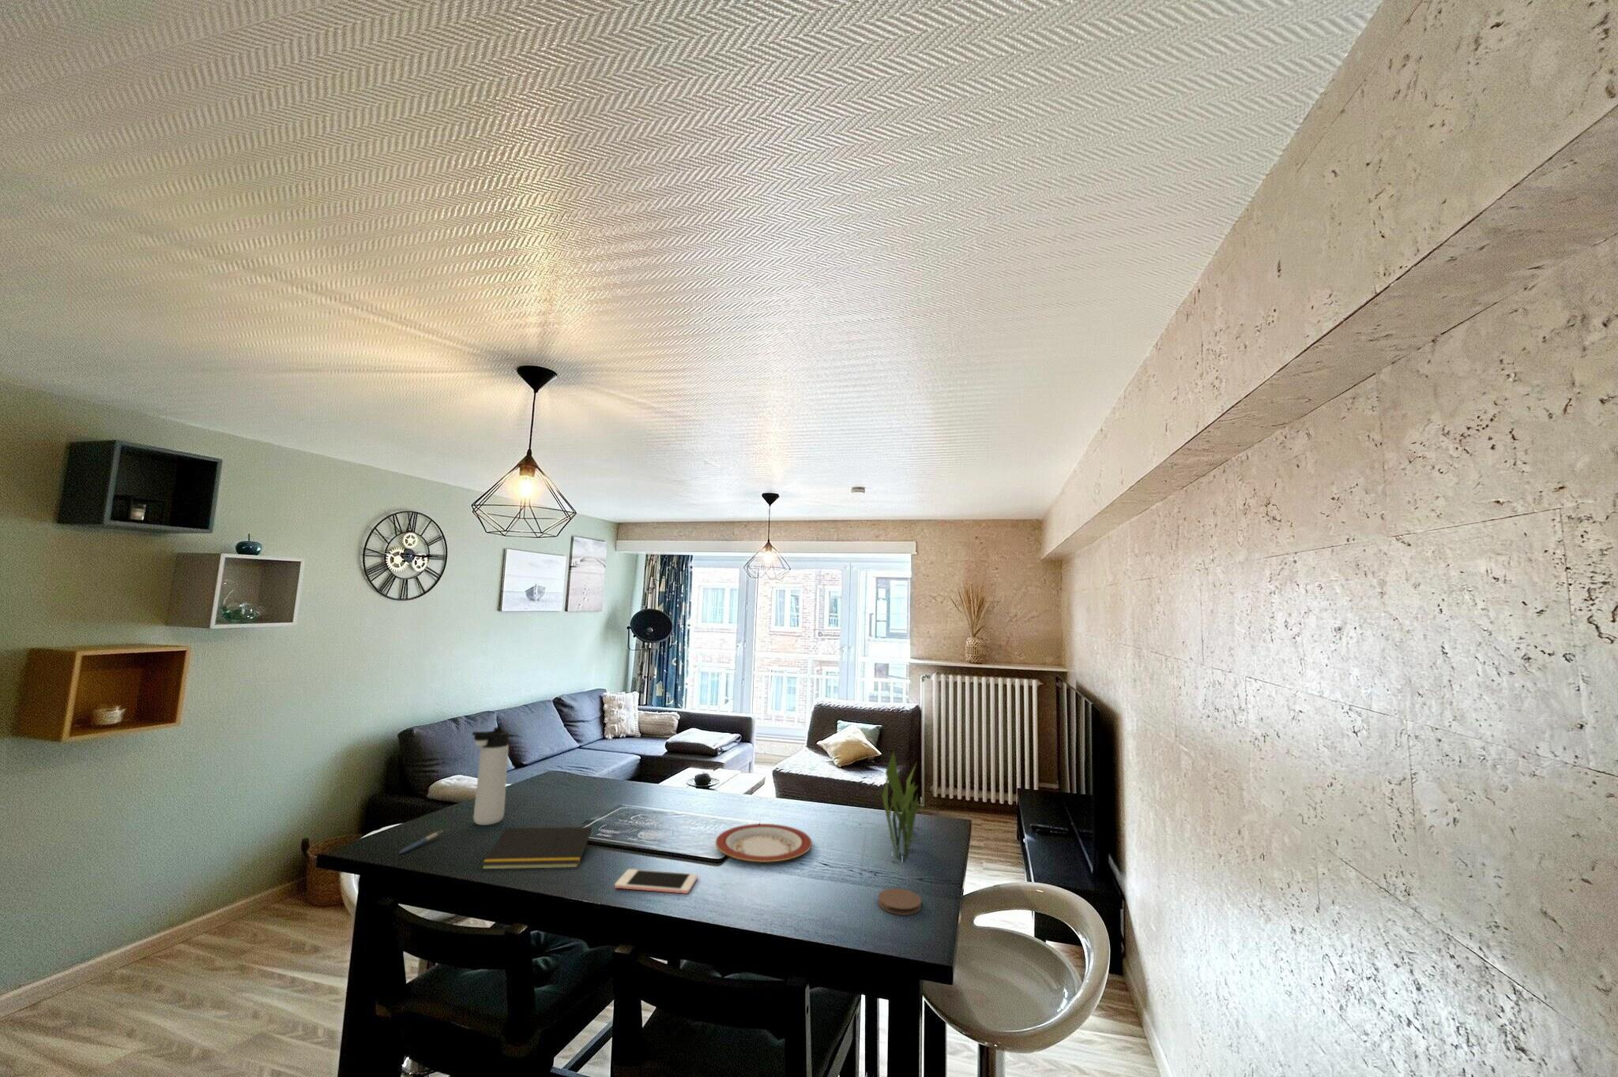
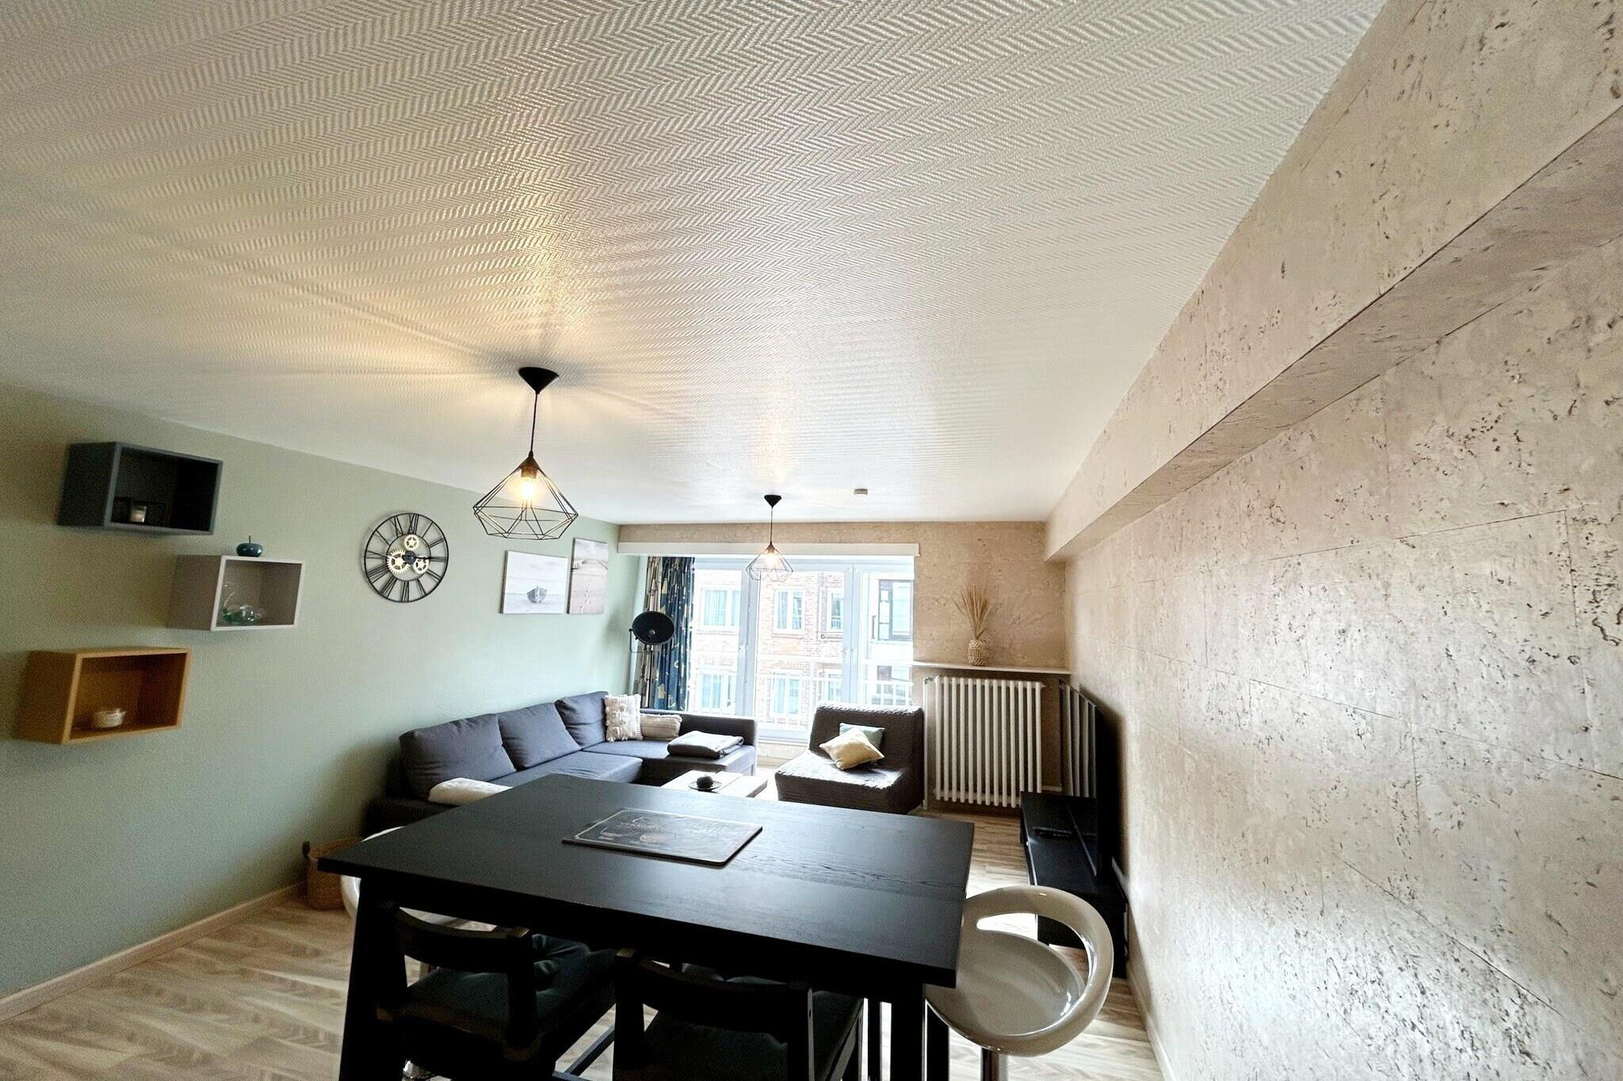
- cell phone [614,868,699,894]
- plate [715,823,813,863]
- notepad [481,826,593,869]
- plant [881,750,919,862]
- thermos bottle [470,726,510,826]
- coaster [877,887,921,916]
- pen [398,829,444,855]
